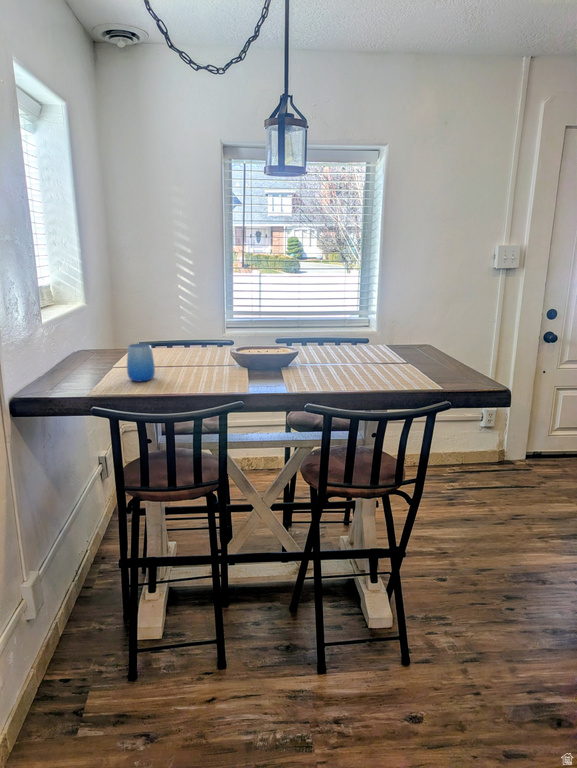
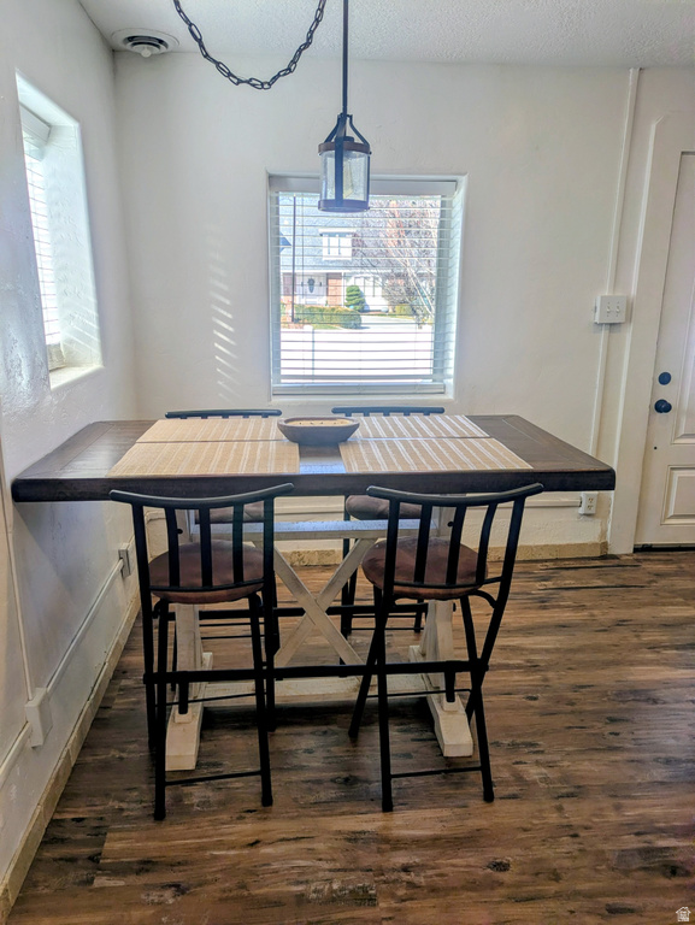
- cup [126,343,156,383]
